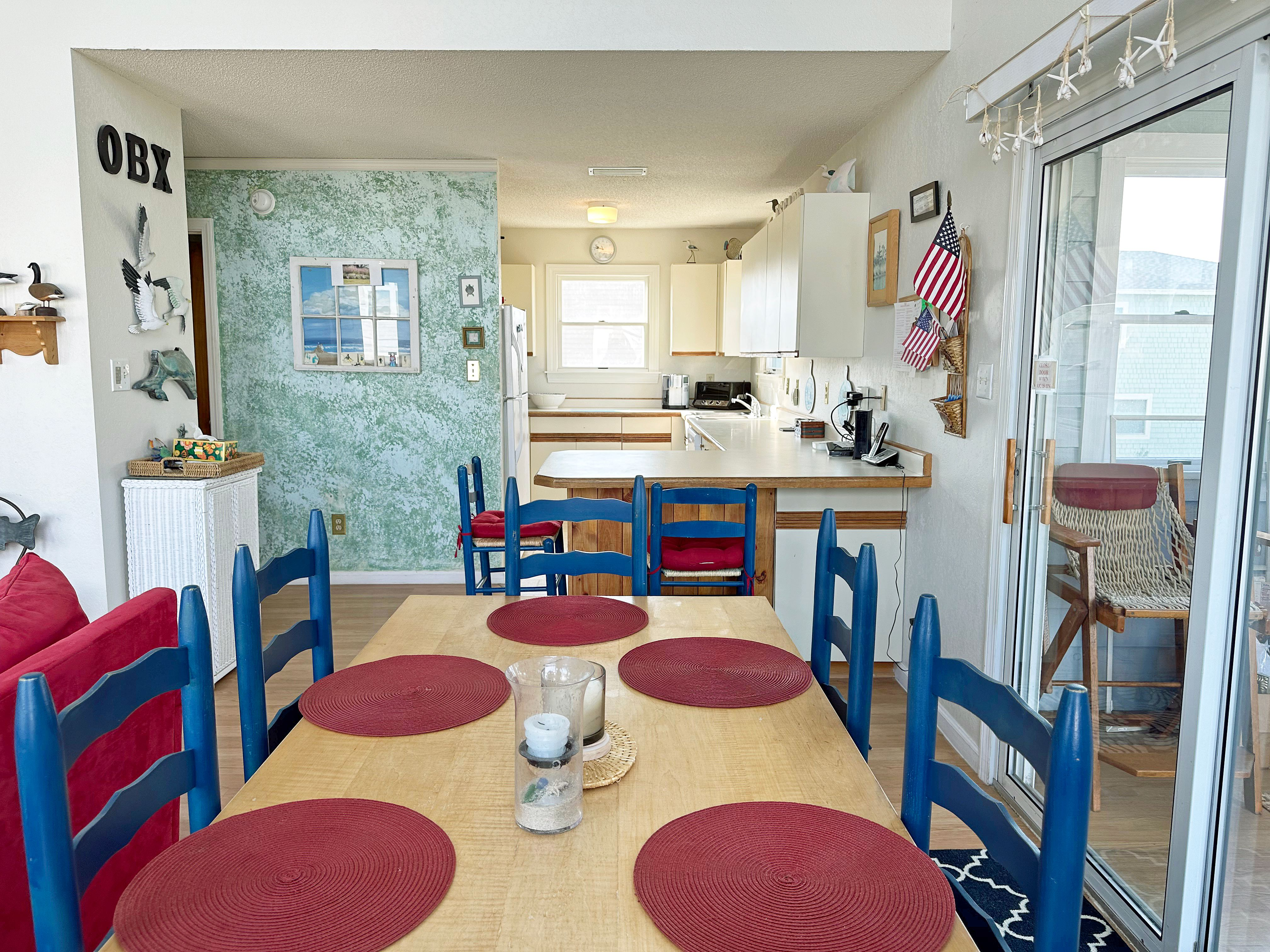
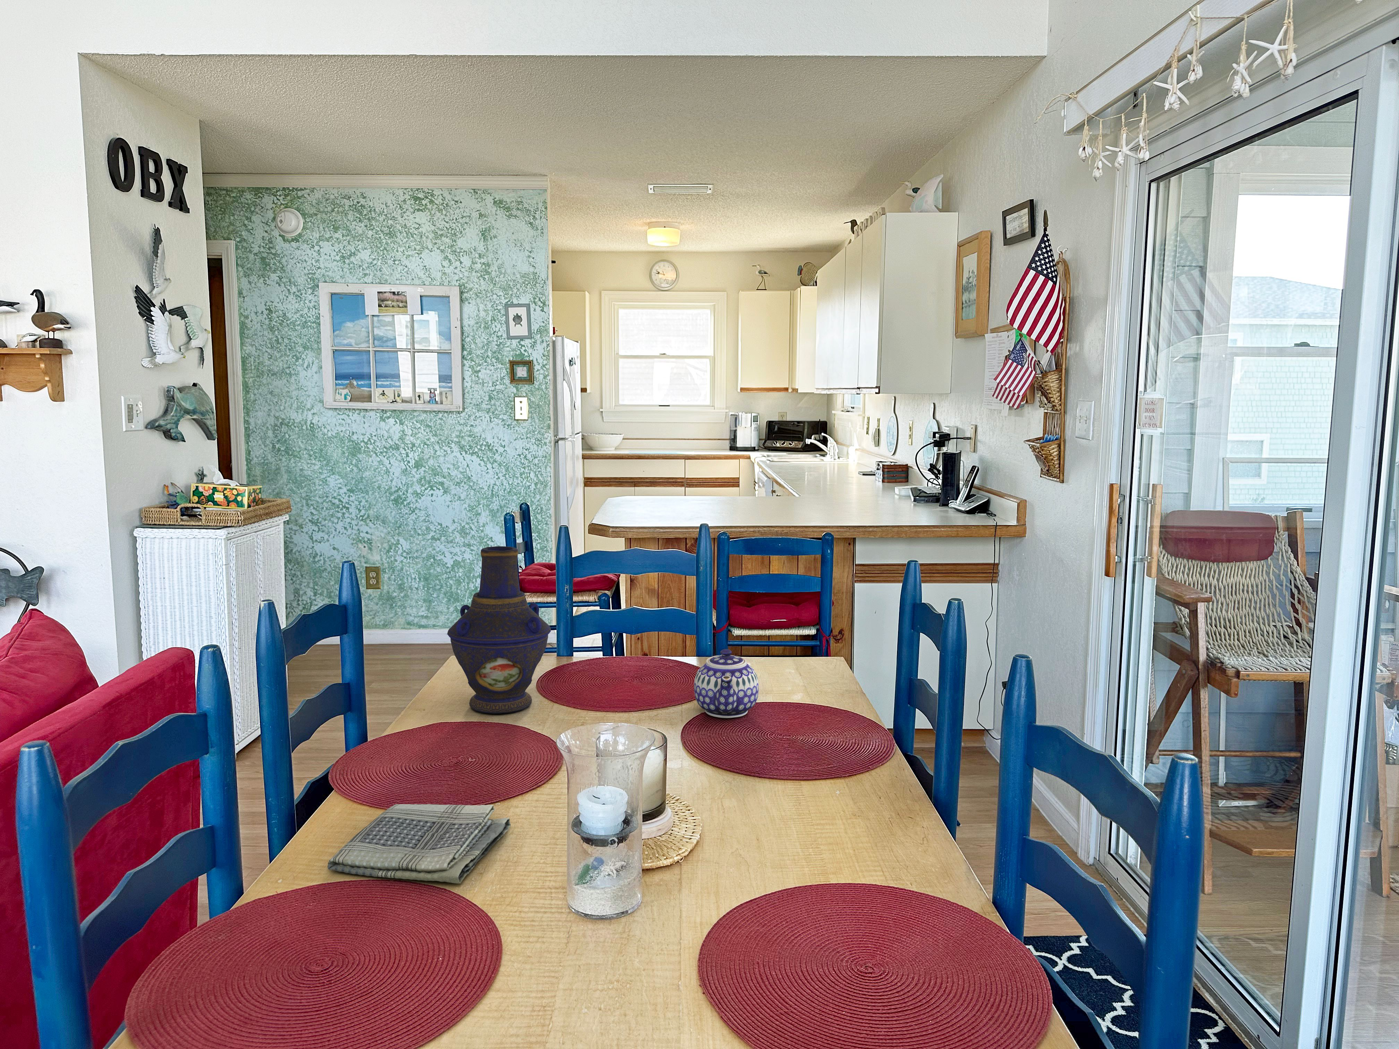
+ dish towel [327,803,511,884]
+ vase [447,547,552,714]
+ teapot [694,649,759,718]
